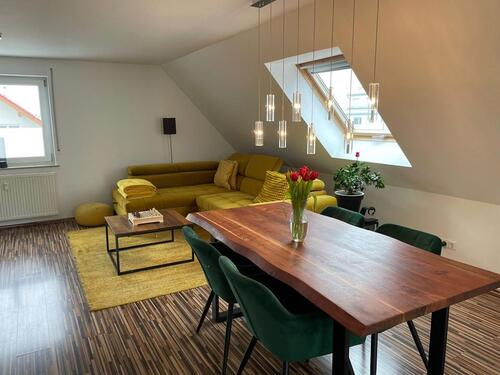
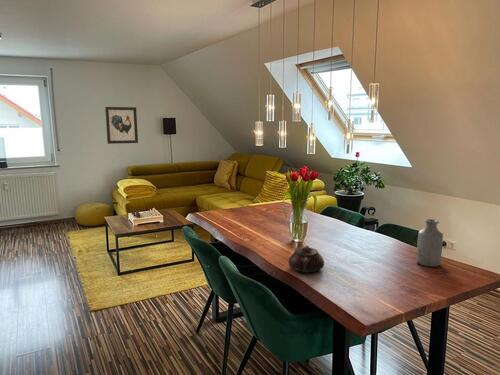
+ teapot [288,245,325,274]
+ wall art [104,106,139,145]
+ bottle [415,218,444,268]
